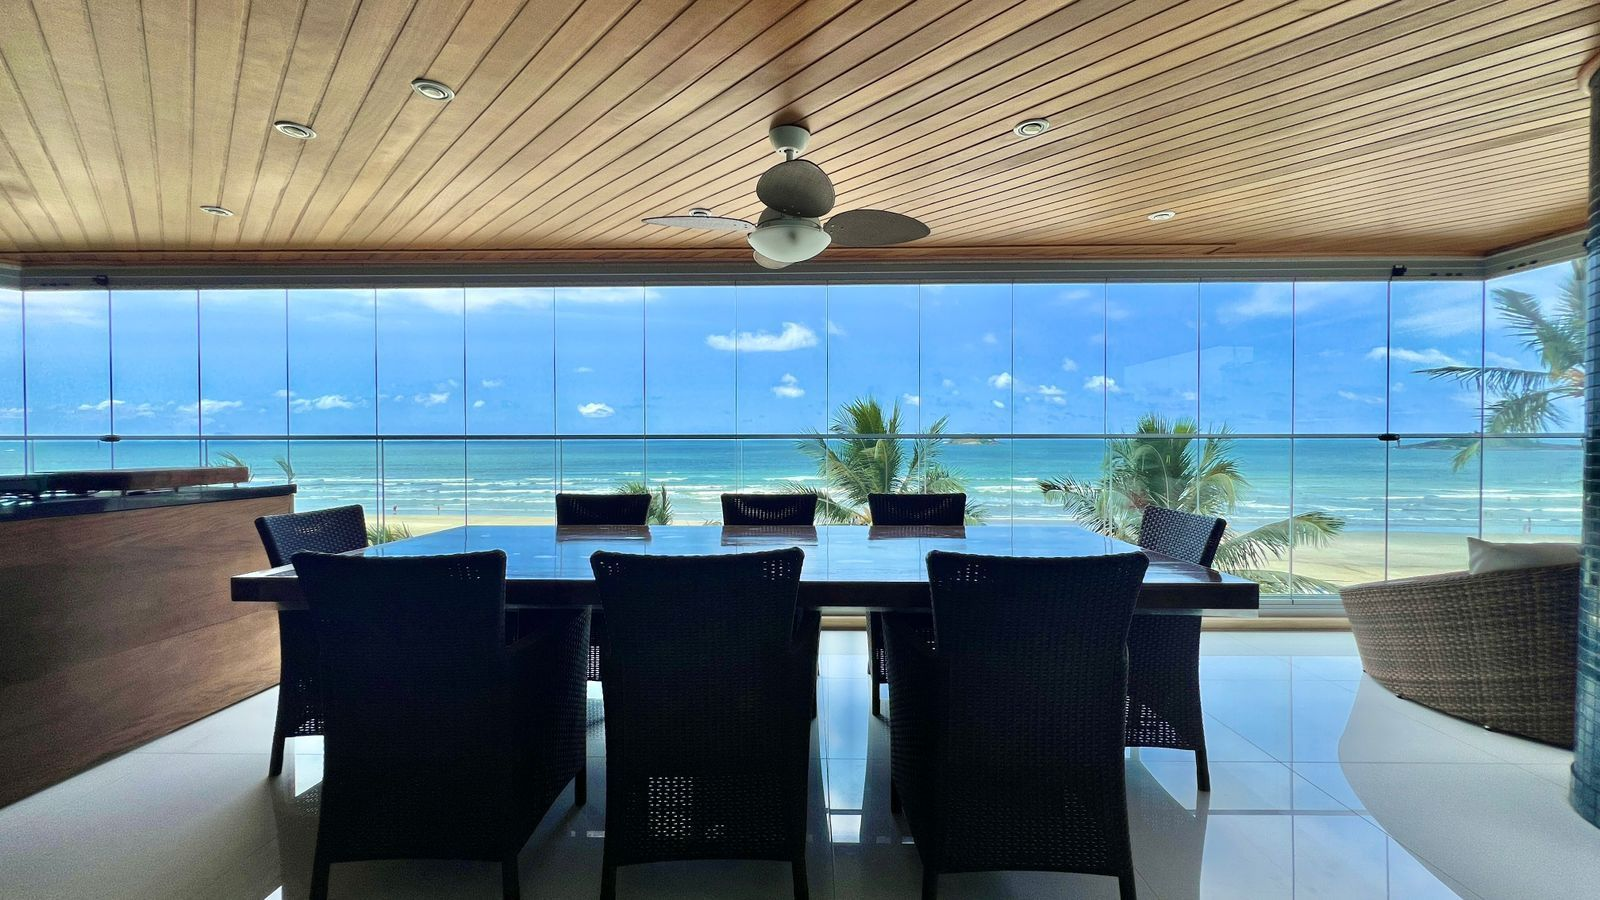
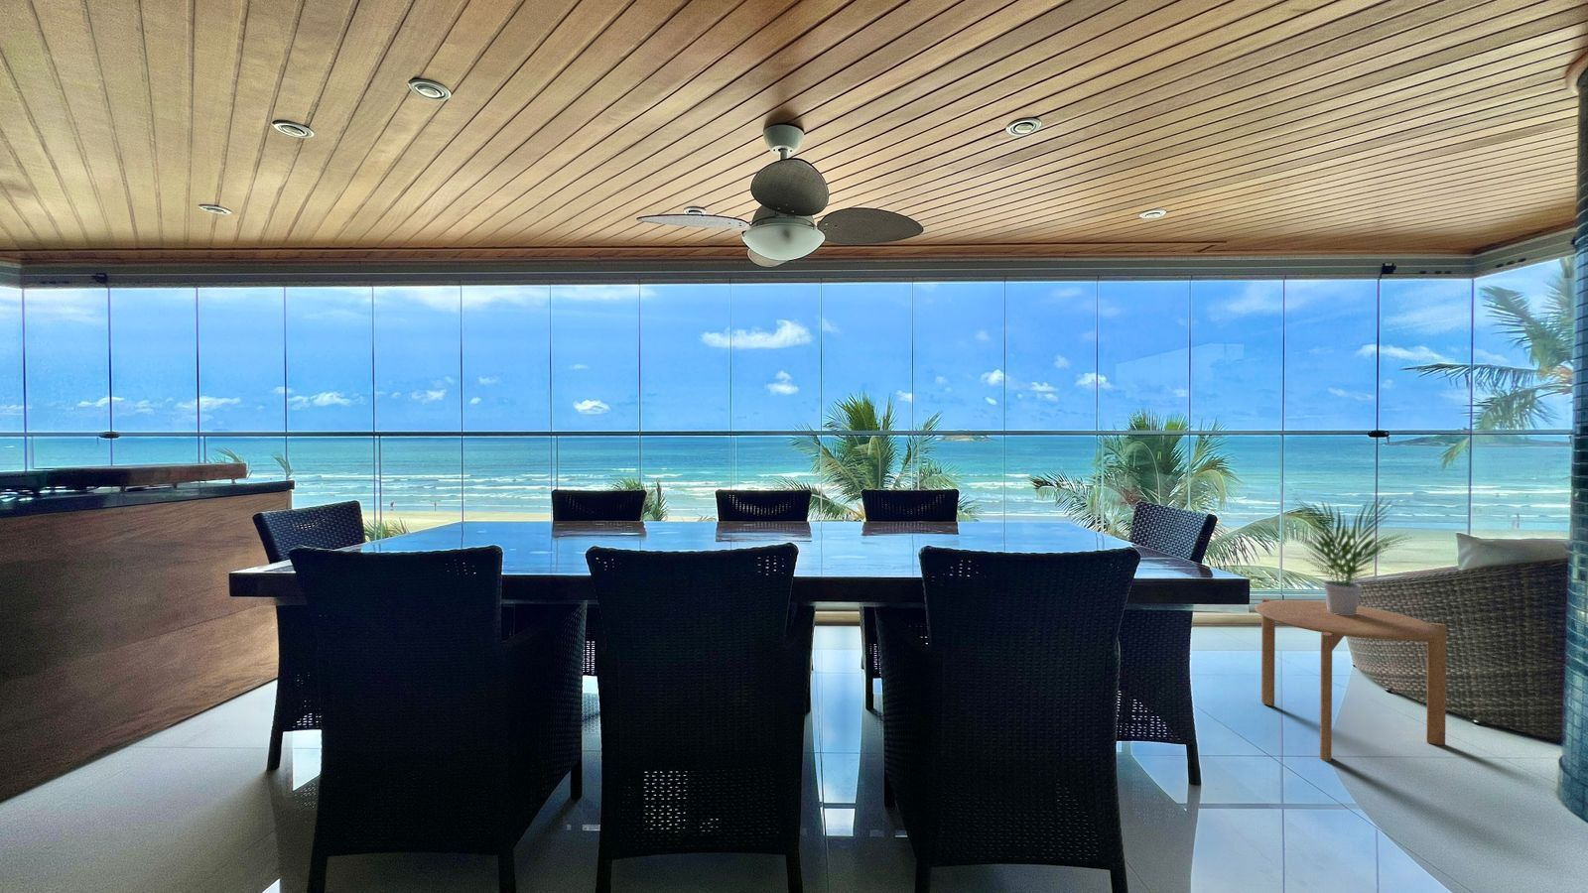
+ potted plant [1277,496,1416,615]
+ side table [1253,598,1447,762]
